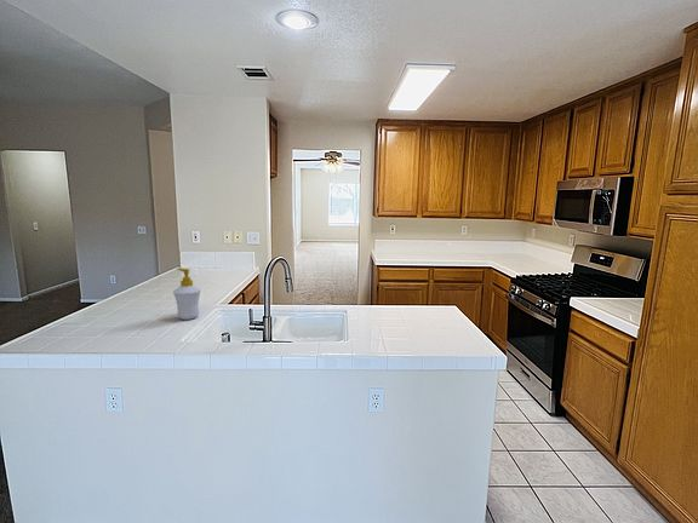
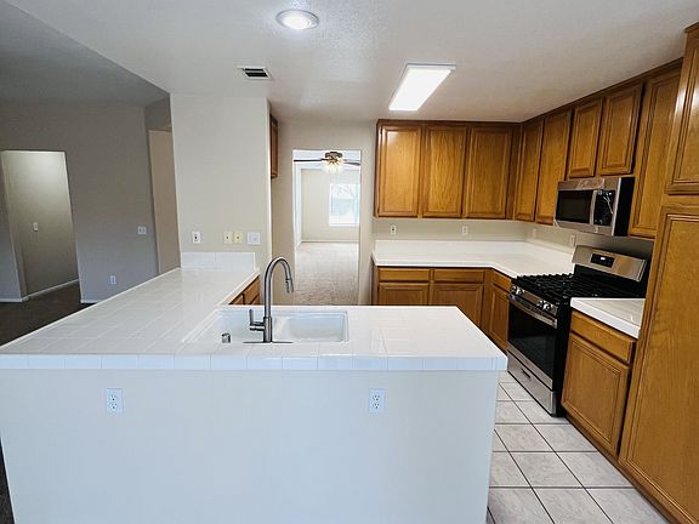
- soap bottle [172,266,202,321]
